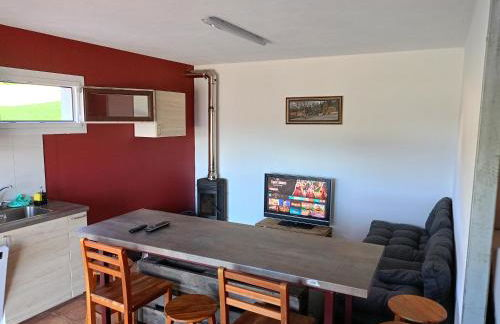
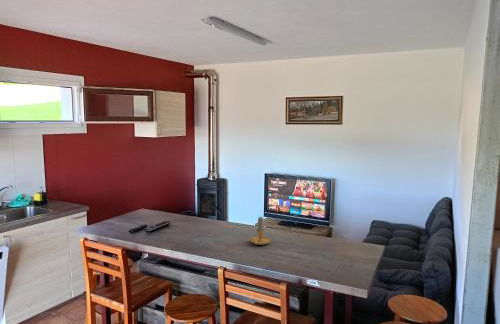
+ candle [249,216,272,246]
